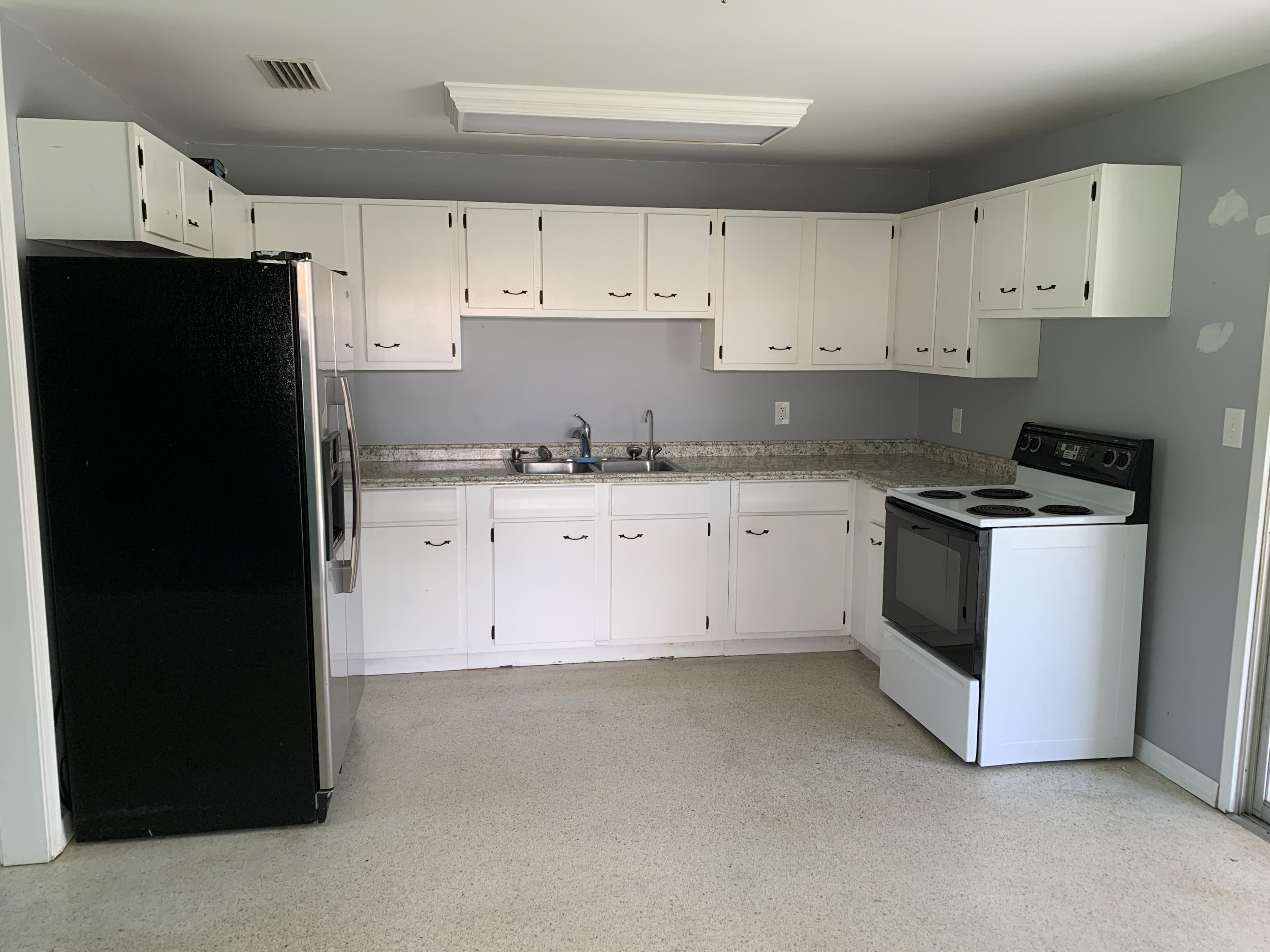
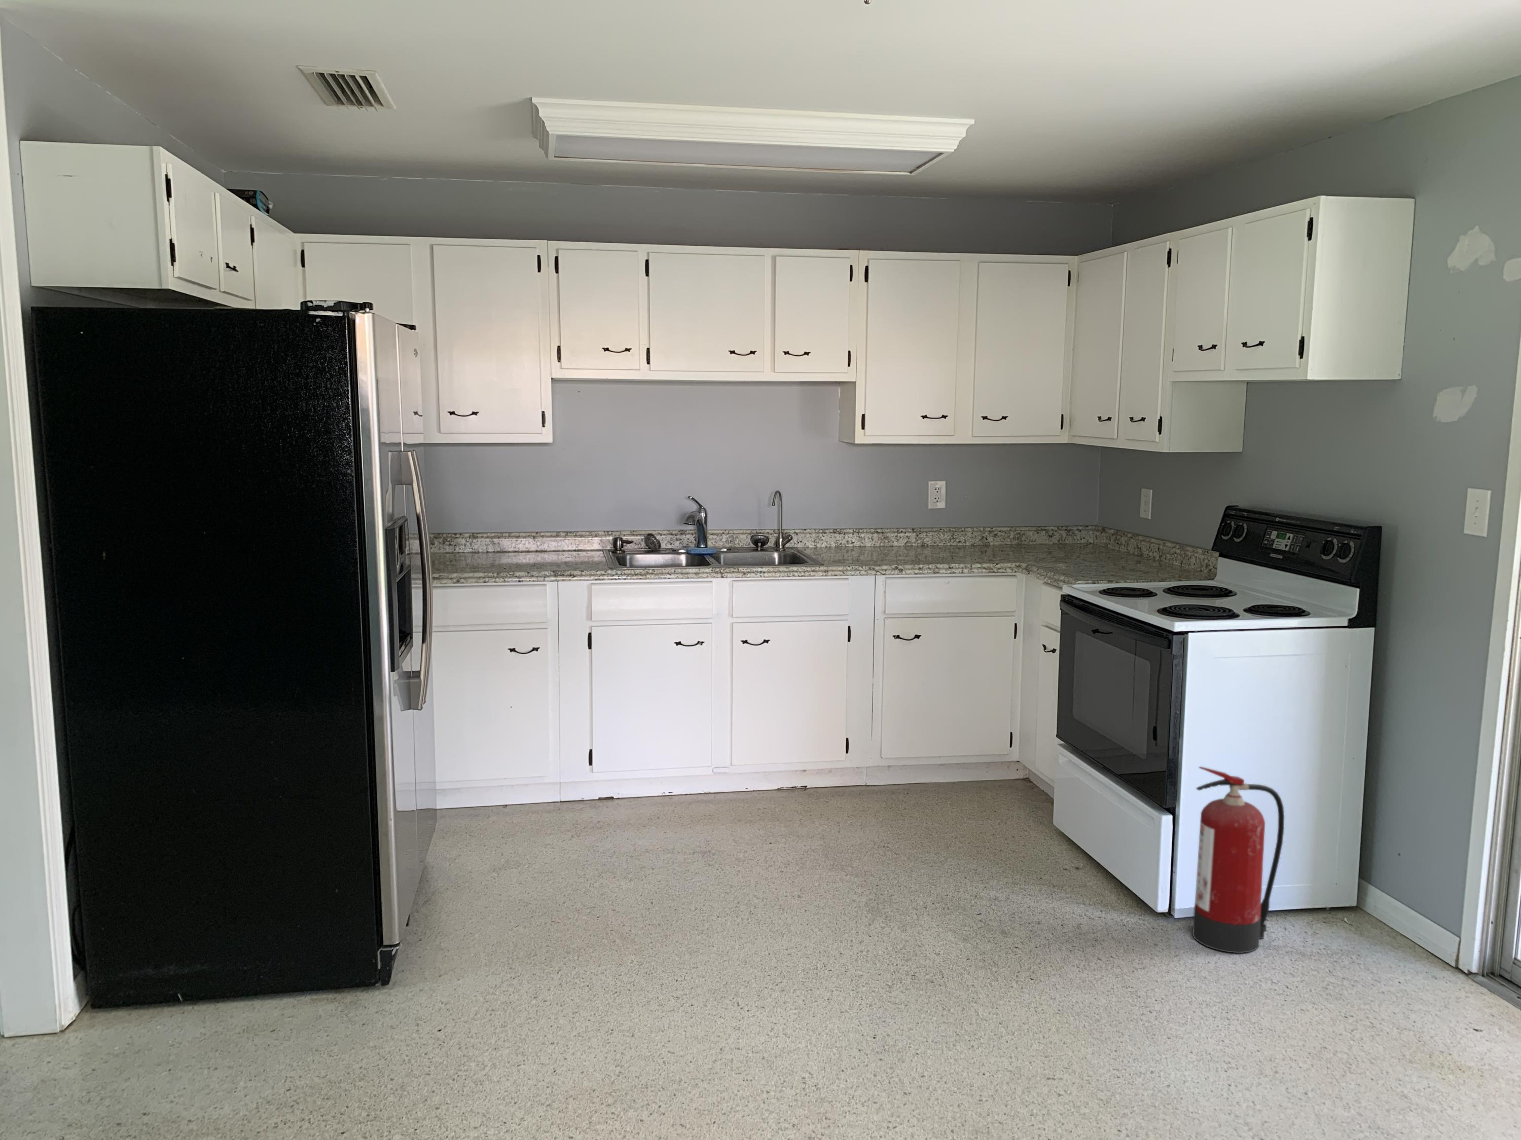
+ fire extinguisher [1192,766,1285,953]
